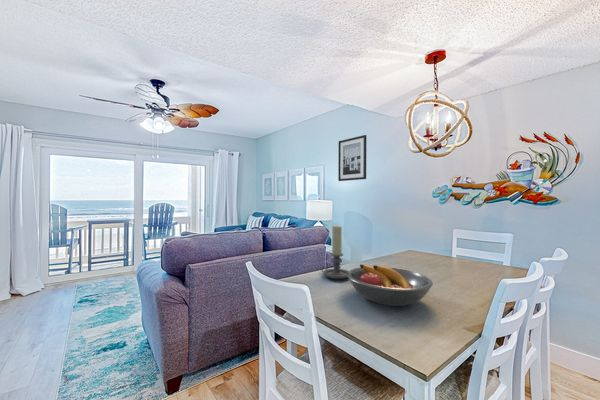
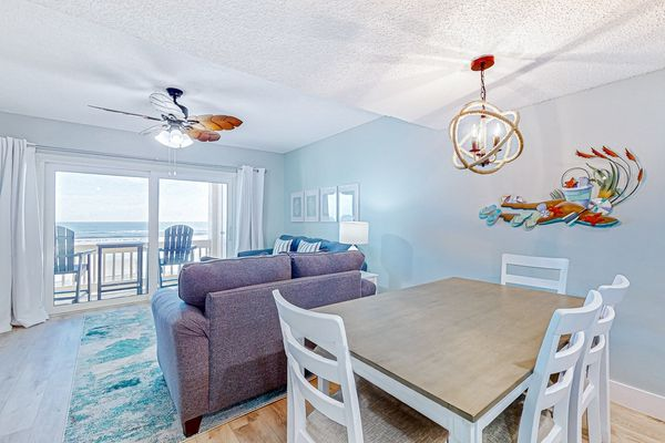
- wall art [337,134,367,182]
- fruit bowl [347,263,434,307]
- candle holder [320,225,349,280]
